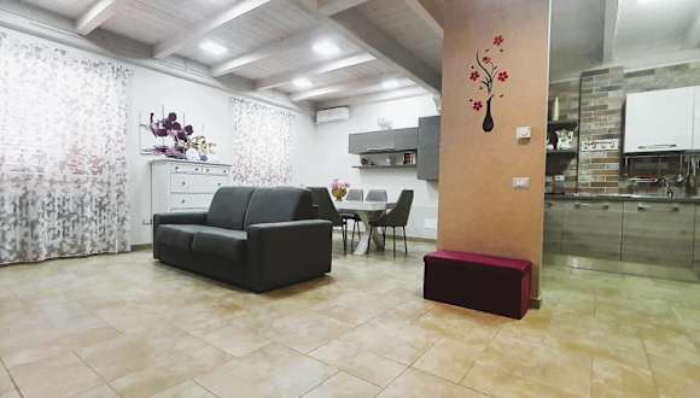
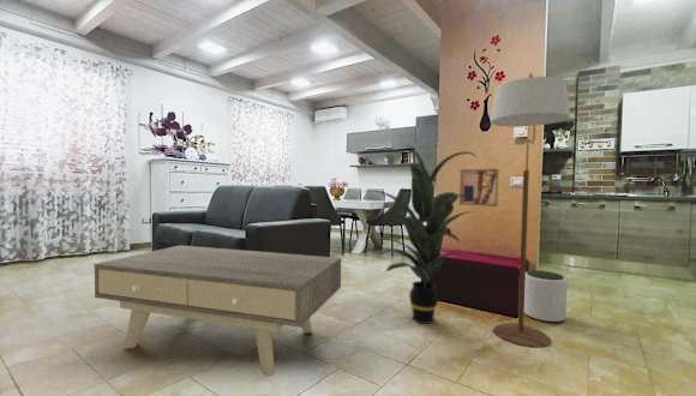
+ floor lamp [490,72,571,349]
+ wall art [458,168,500,208]
+ indoor plant [361,144,478,325]
+ plant pot [524,269,569,323]
+ coffee table [94,244,342,378]
